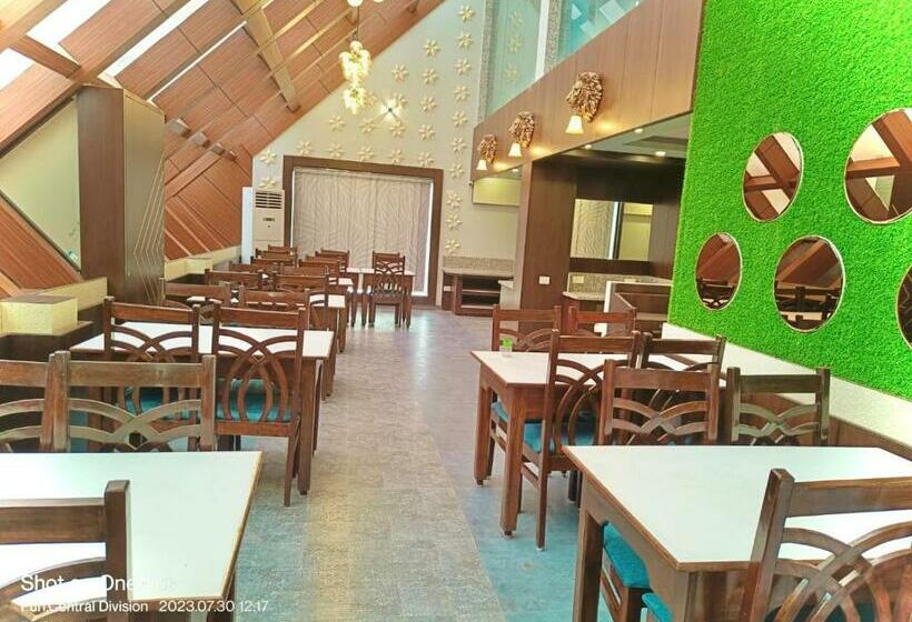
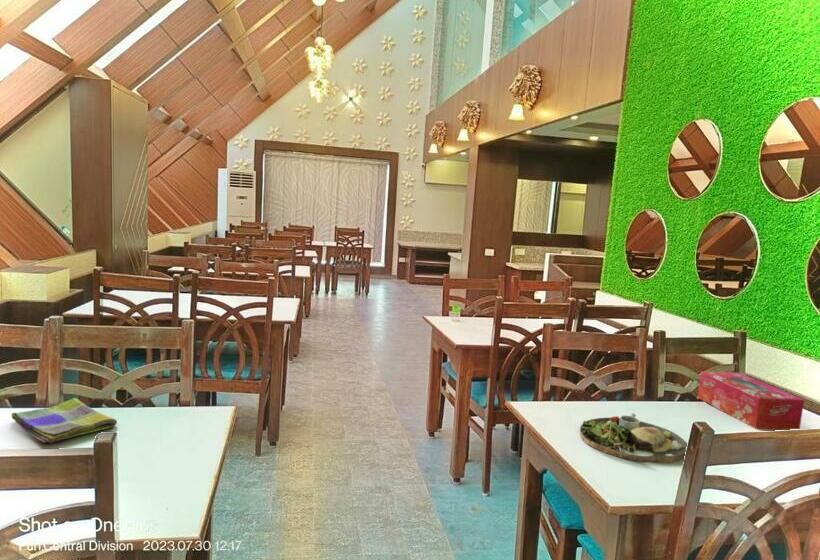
+ dish towel [10,397,118,444]
+ dinner plate [579,412,688,464]
+ tissue box [696,370,805,431]
